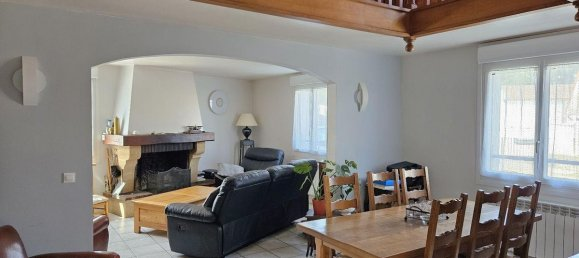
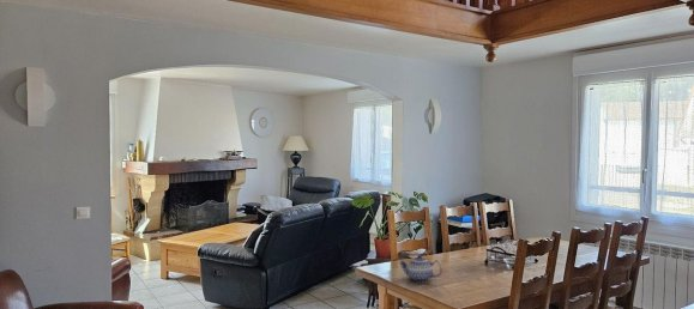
+ teapot [398,253,442,284]
